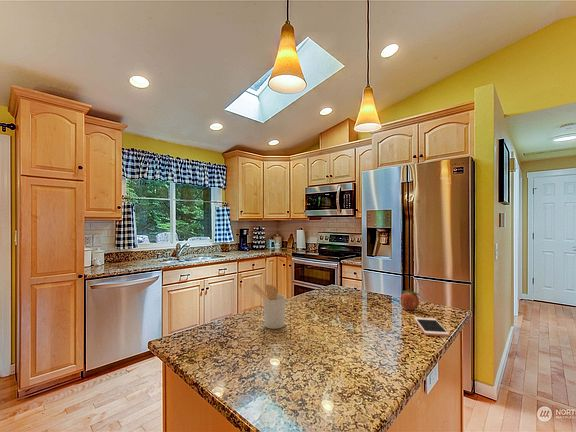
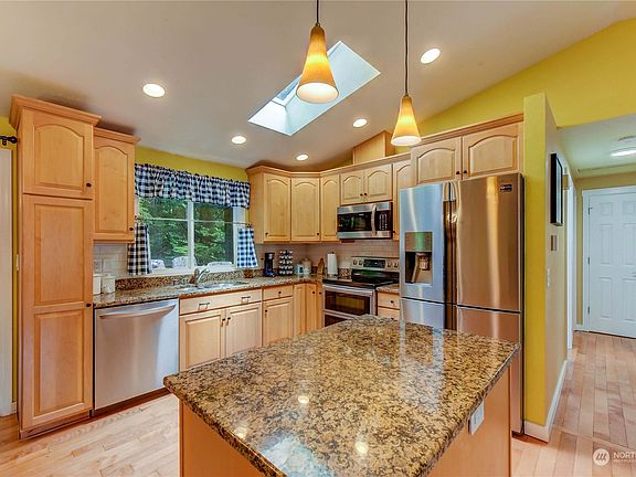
- fruit [400,288,421,311]
- utensil holder [250,283,287,330]
- cell phone [413,316,450,337]
